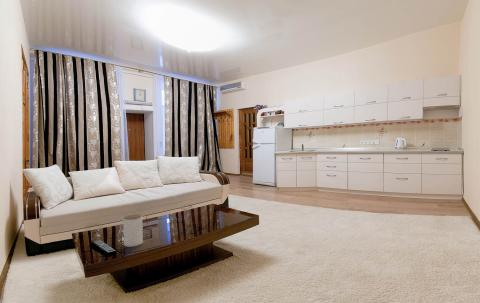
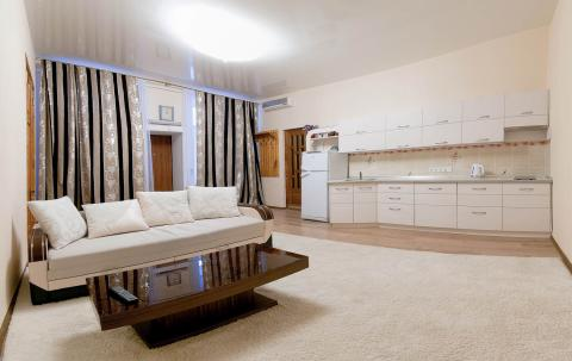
- jar [122,213,144,248]
